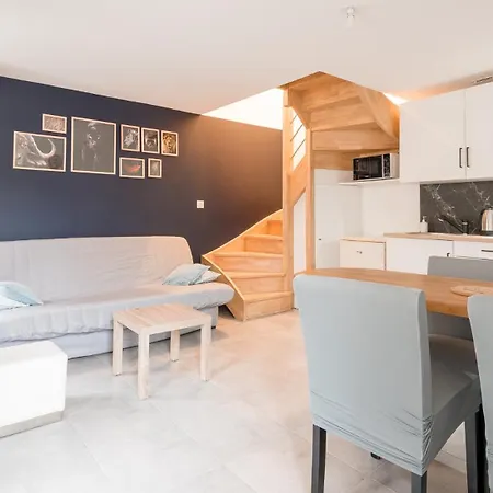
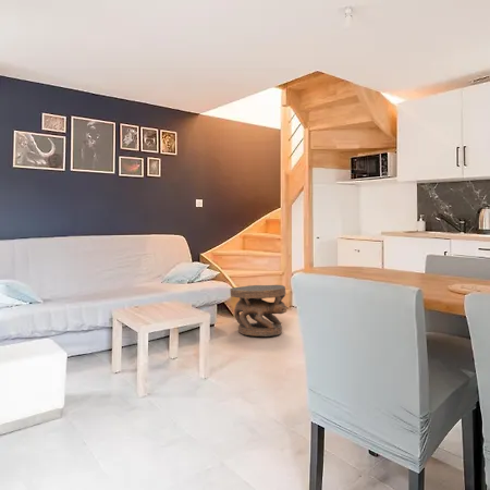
+ carved stool [229,284,290,338]
